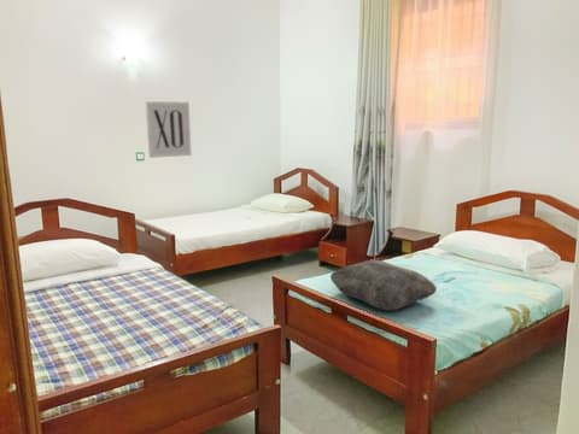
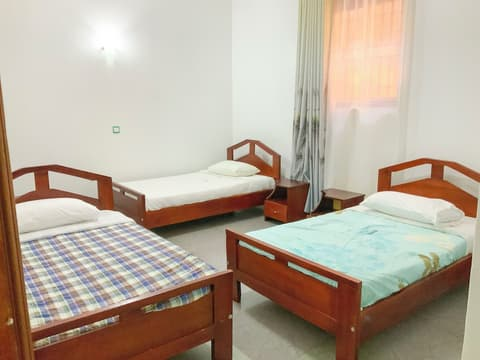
- wall art [145,100,193,159]
- cushion [329,259,438,312]
